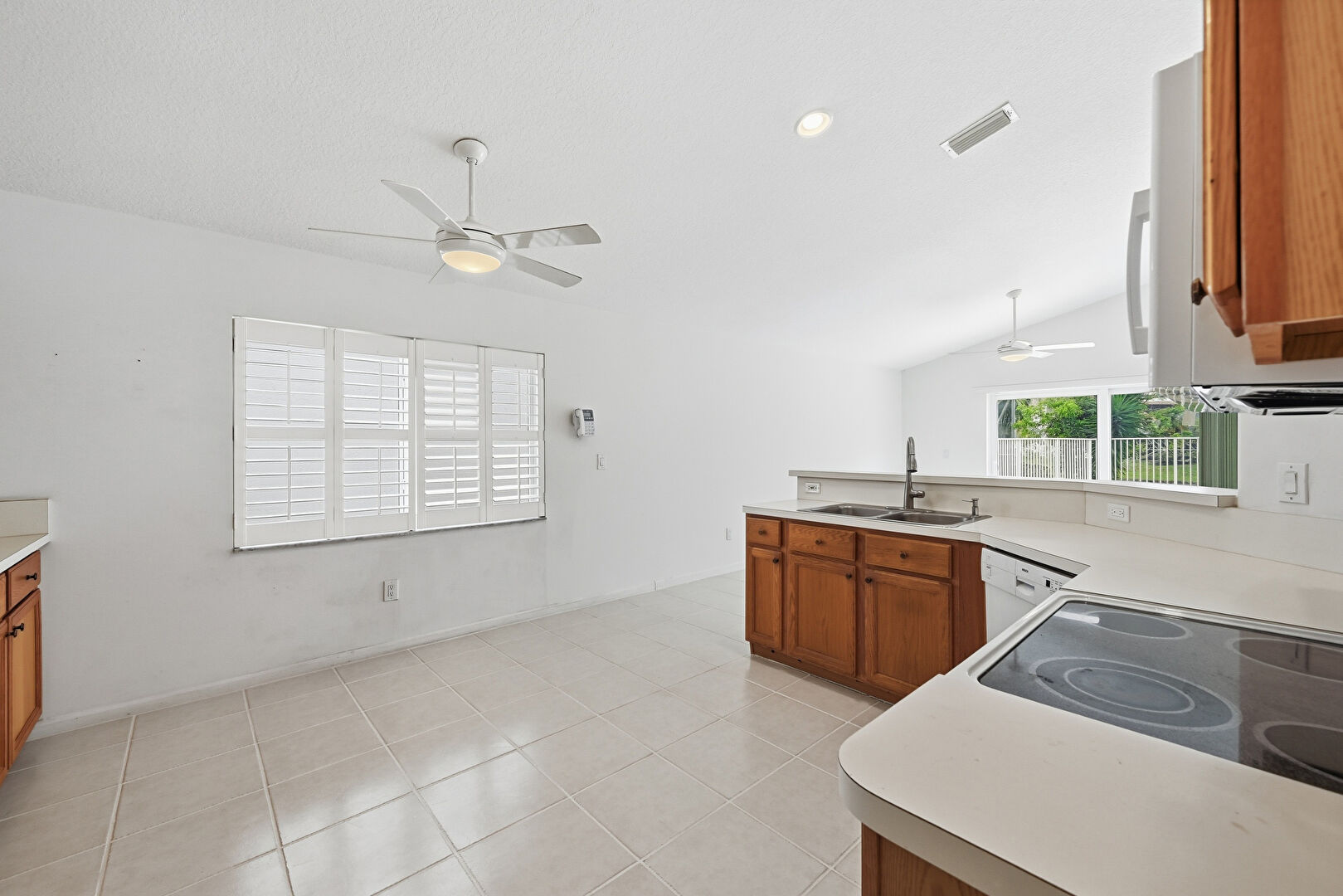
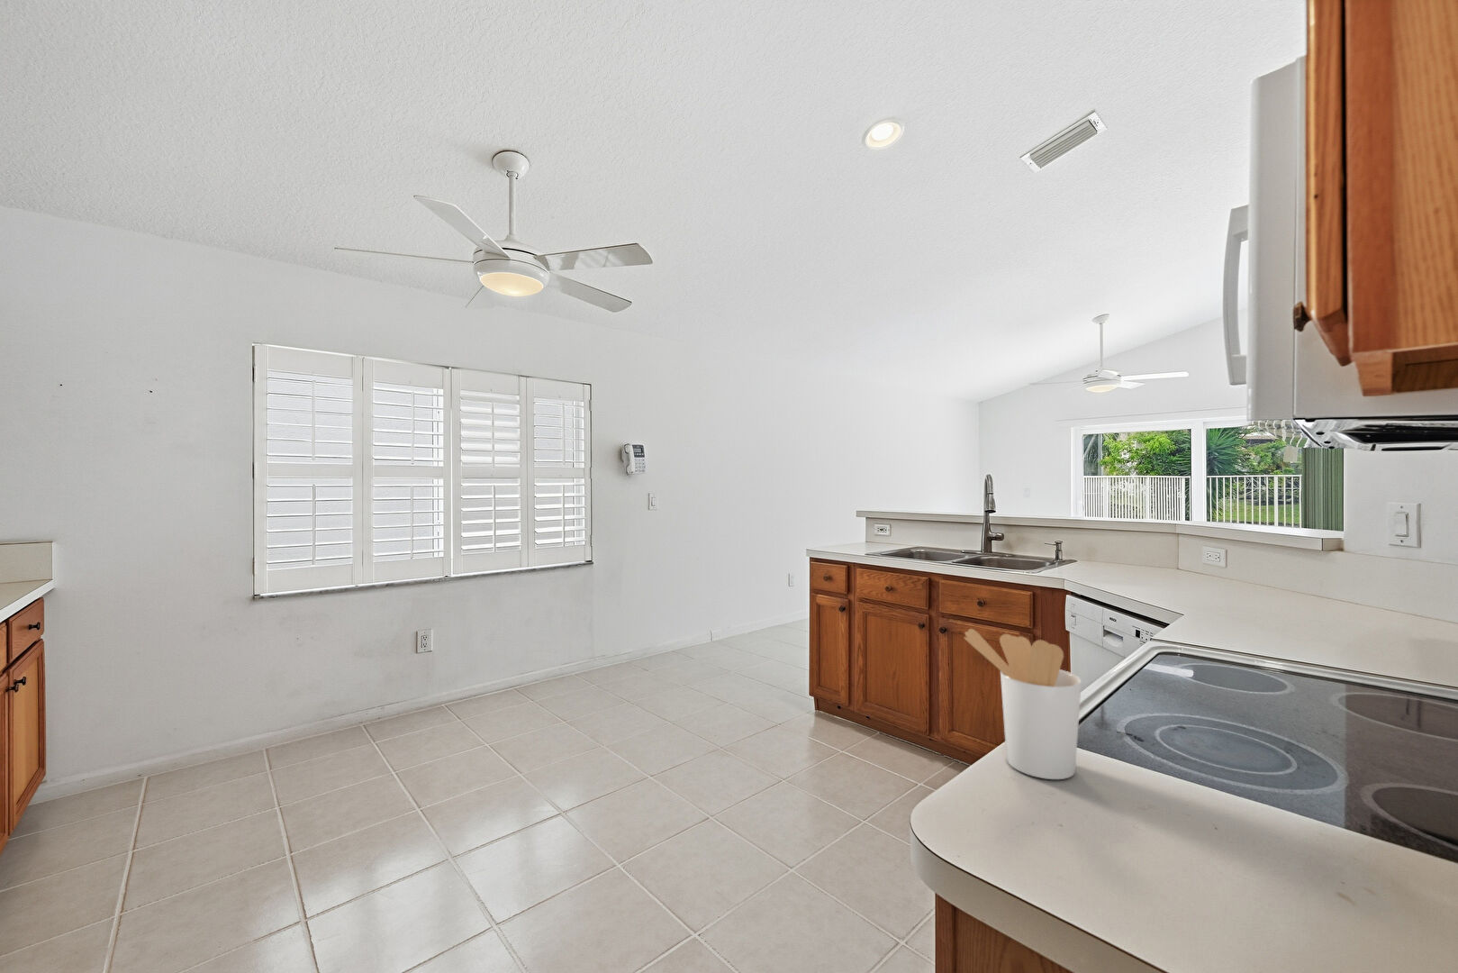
+ utensil holder [964,628,1082,780]
